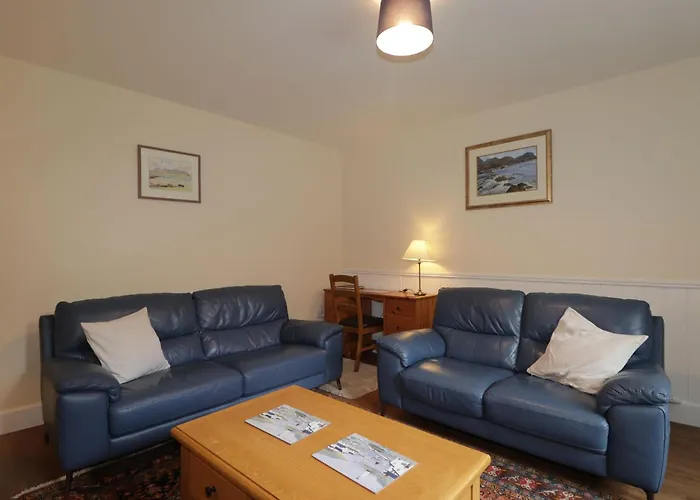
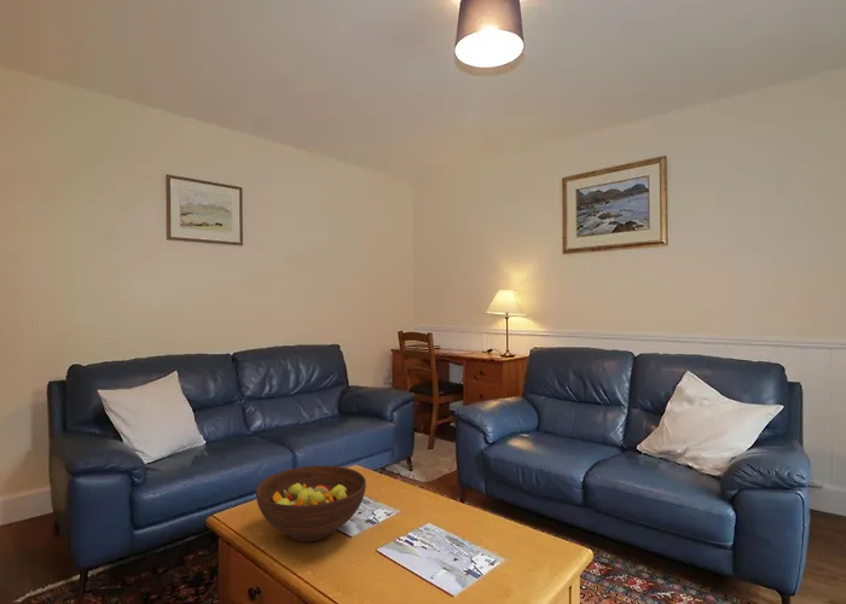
+ fruit bowl [255,464,367,542]
